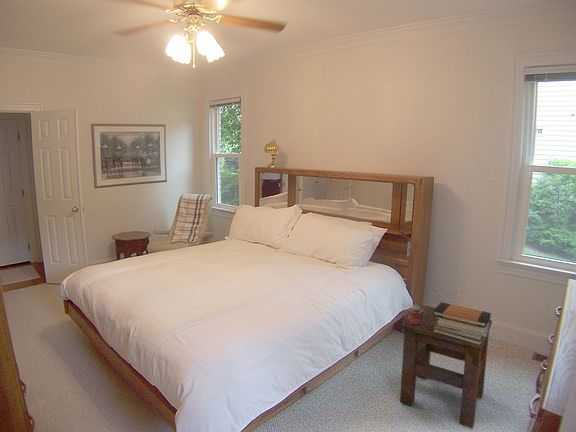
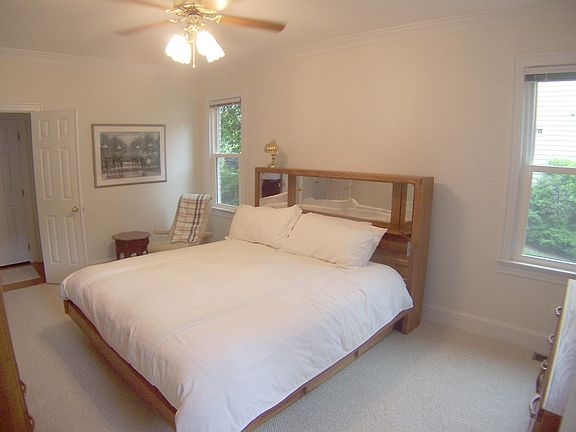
- potted succulent [407,304,424,325]
- book stack [433,301,492,346]
- side table [399,304,493,430]
